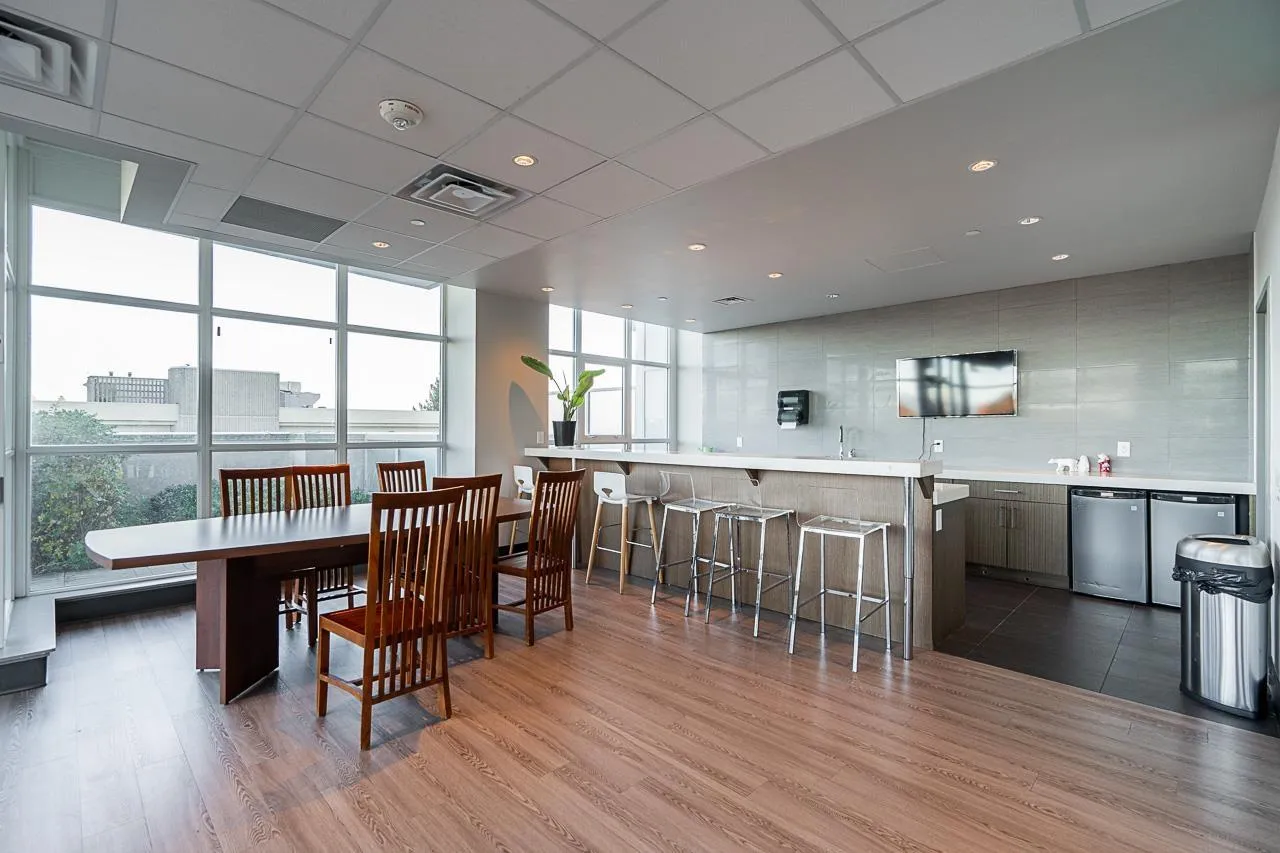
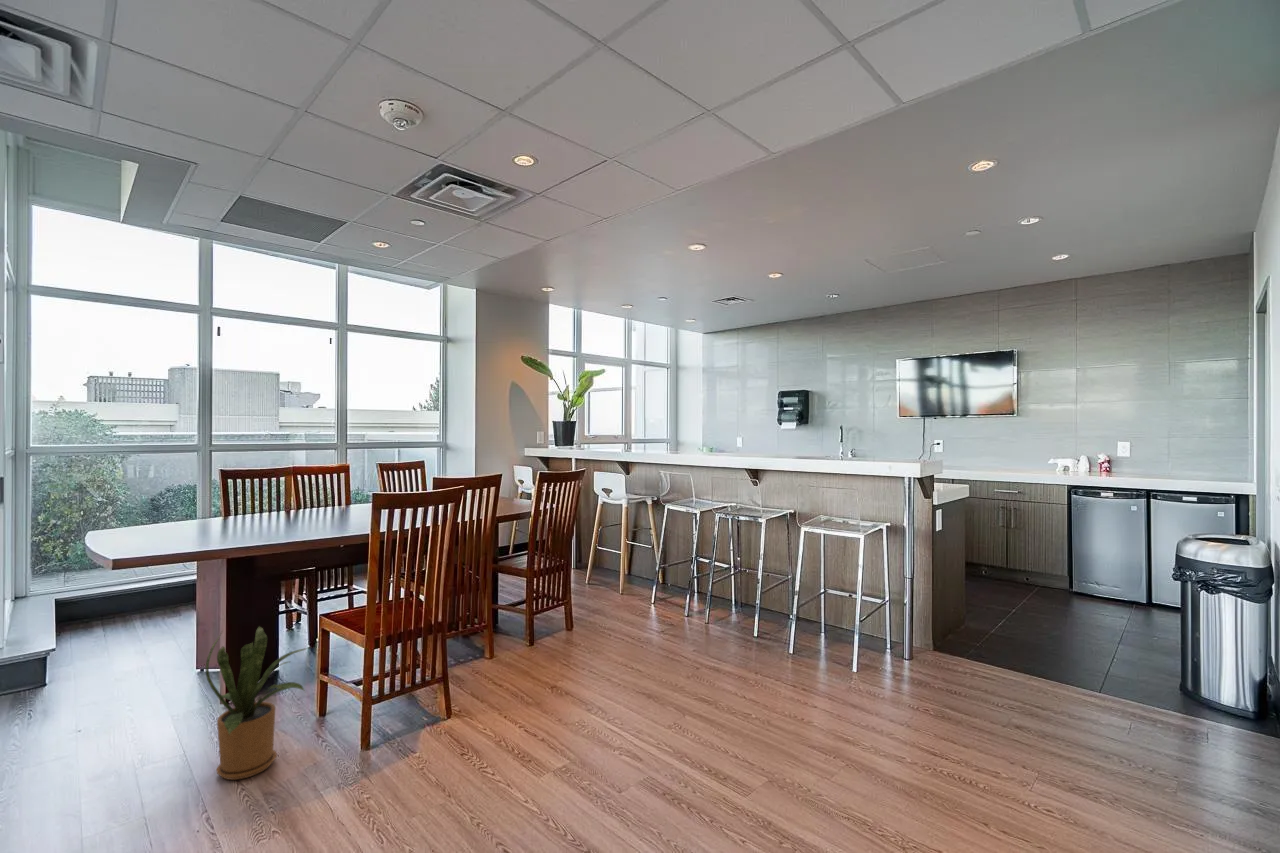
+ house plant [204,625,313,781]
